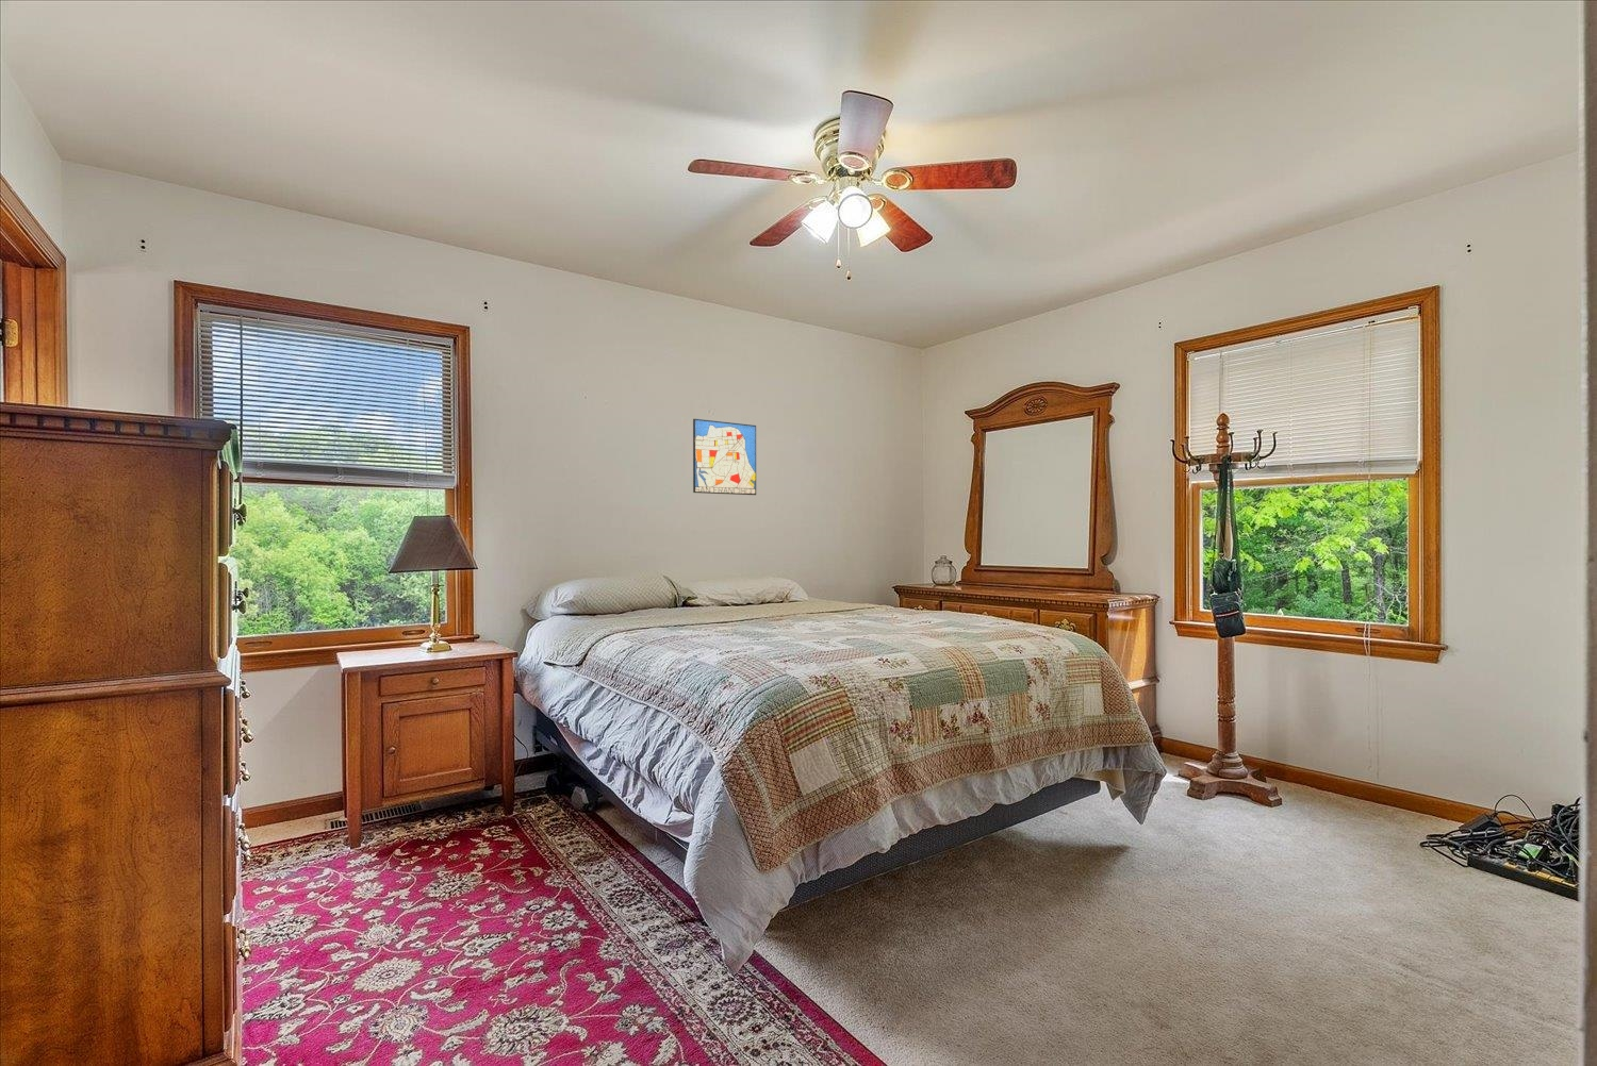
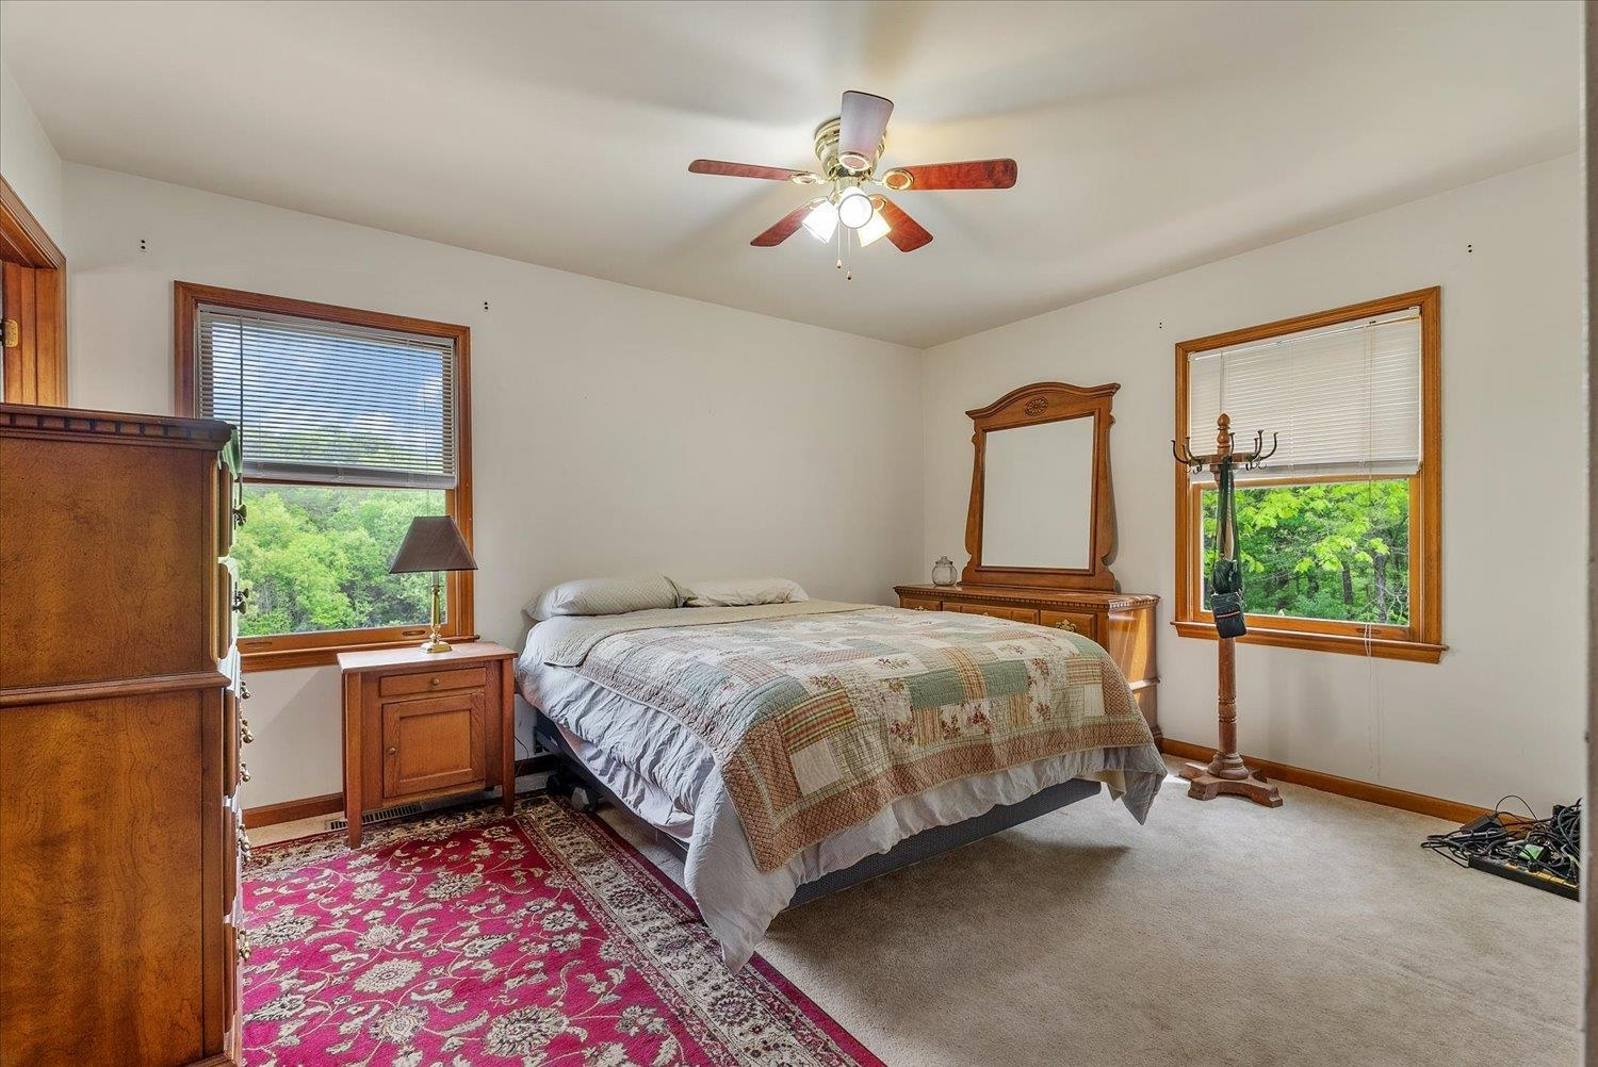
- wall art [693,418,757,496]
